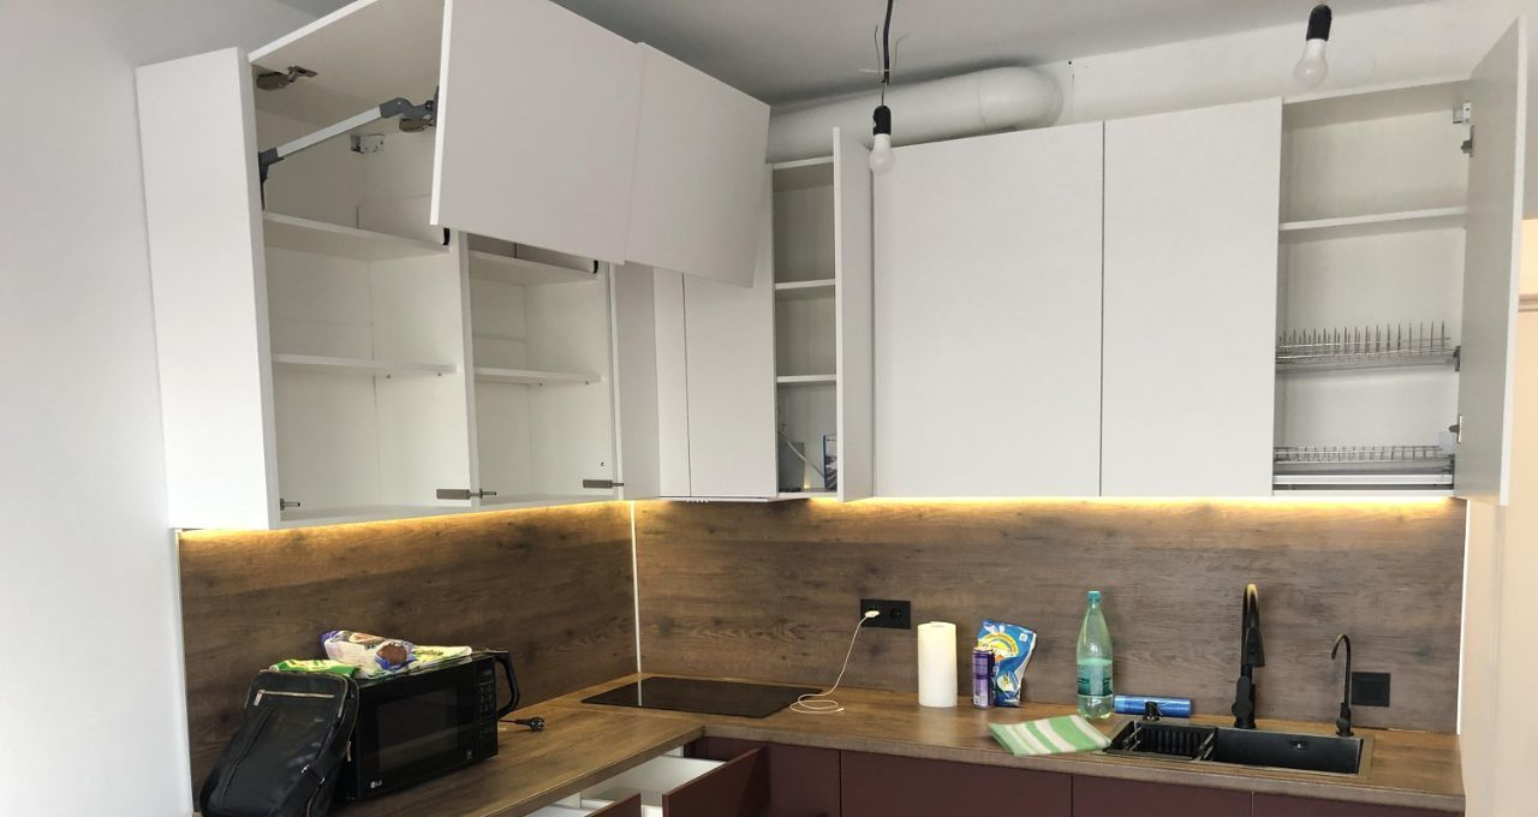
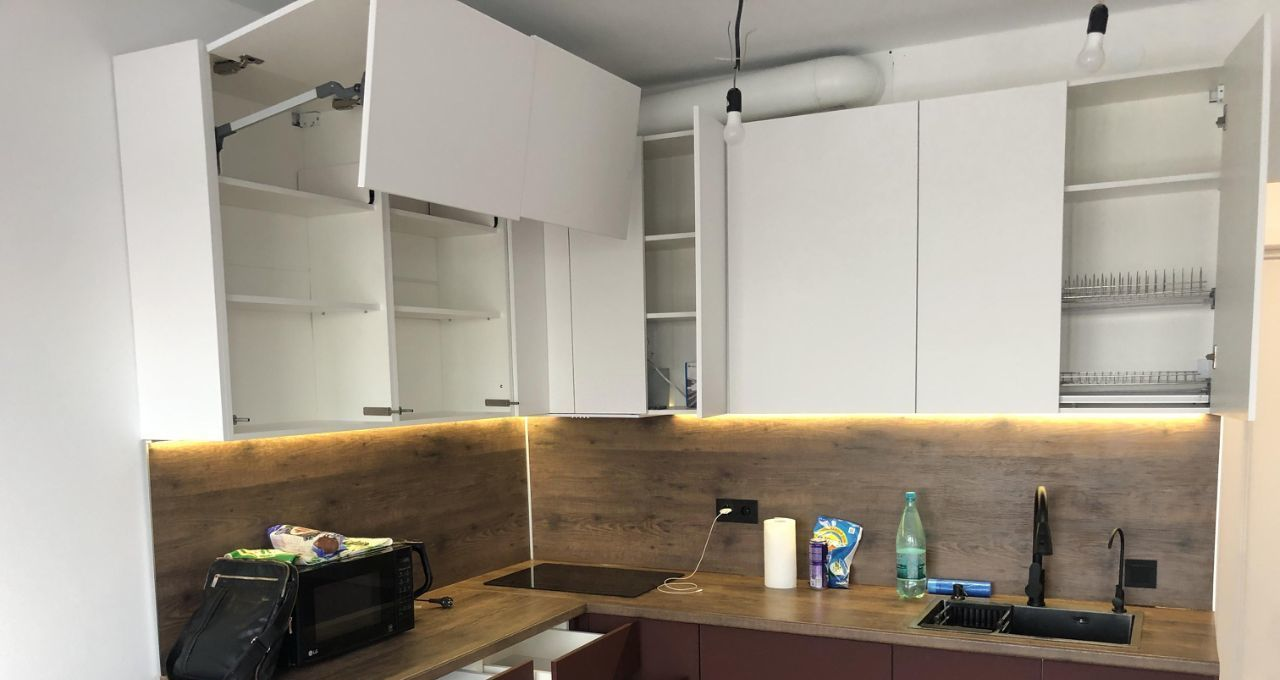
- dish towel [986,714,1113,757]
